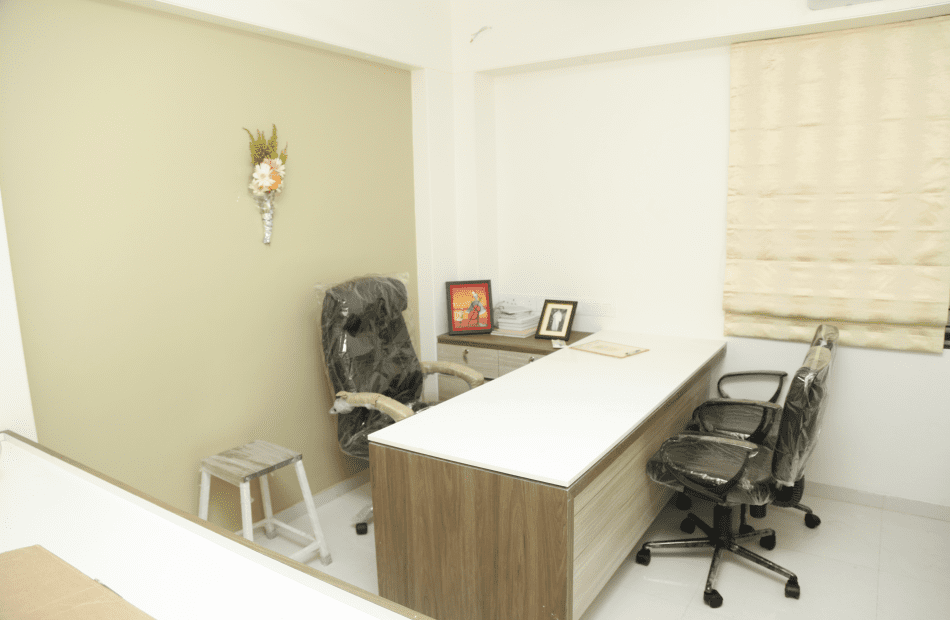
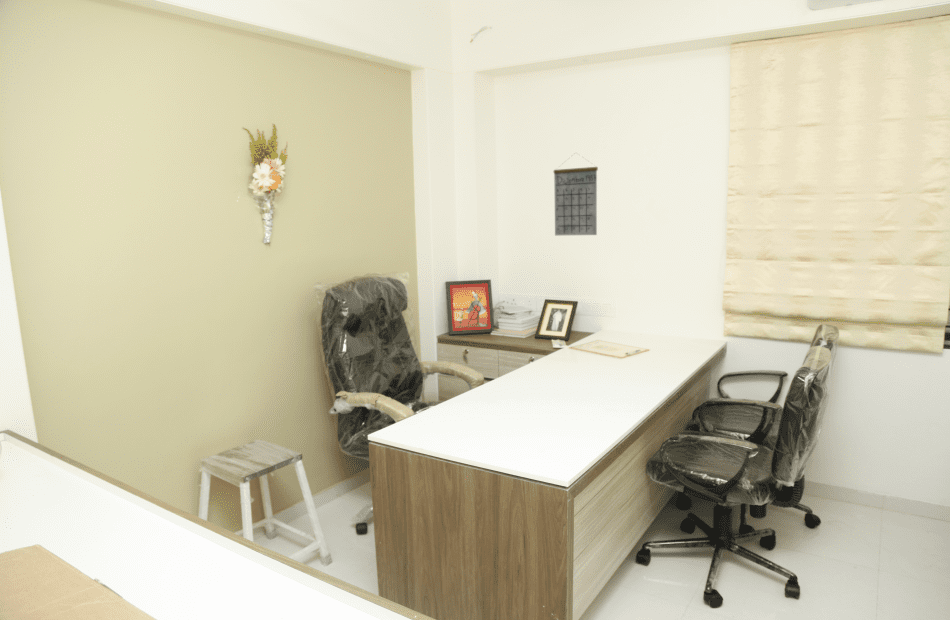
+ calendar [553,152,599,236]
